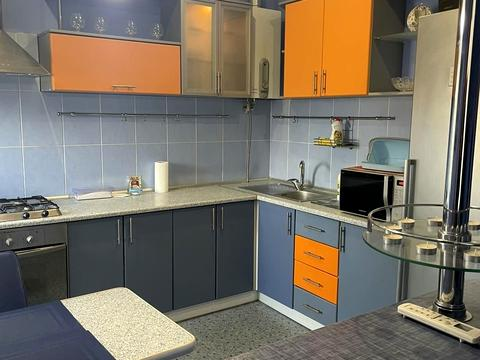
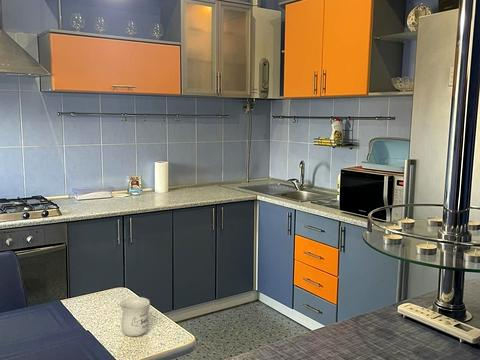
+ mug [118,296,151,337]
